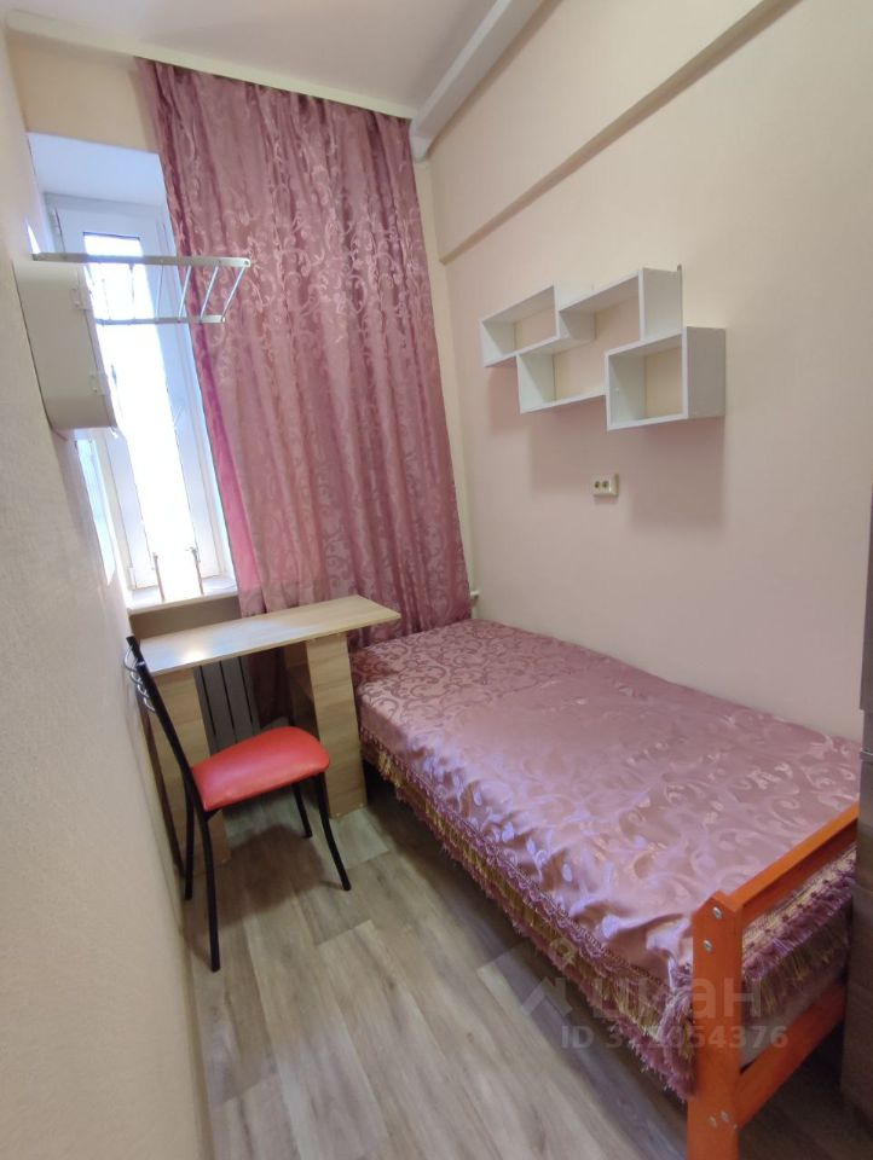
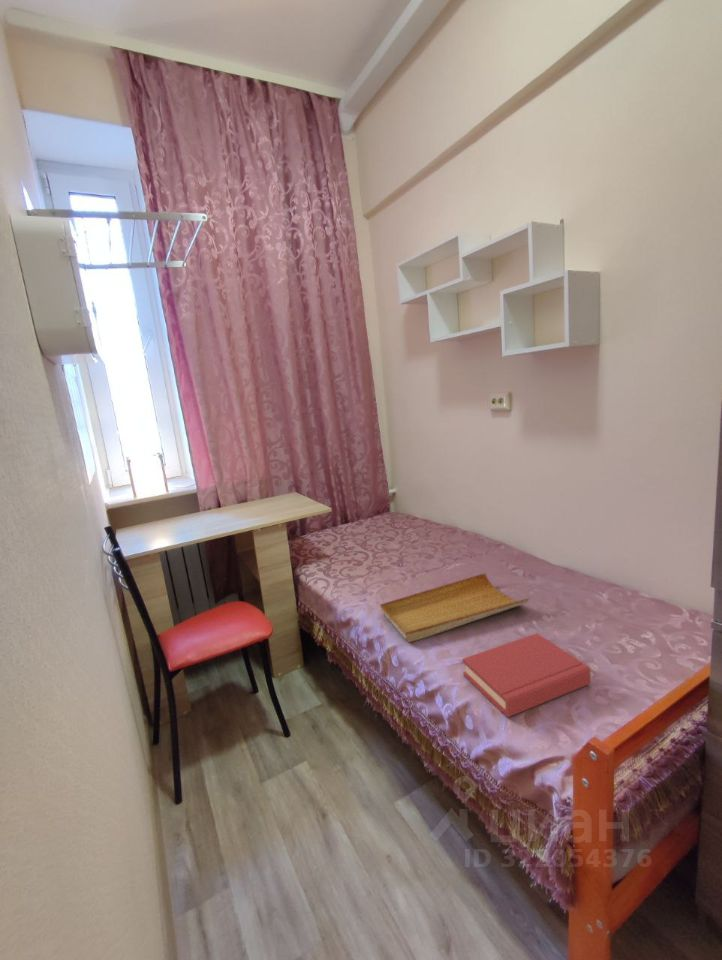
+ hardback book [462,632,591,718]
+ tray [379,572,530,644]
